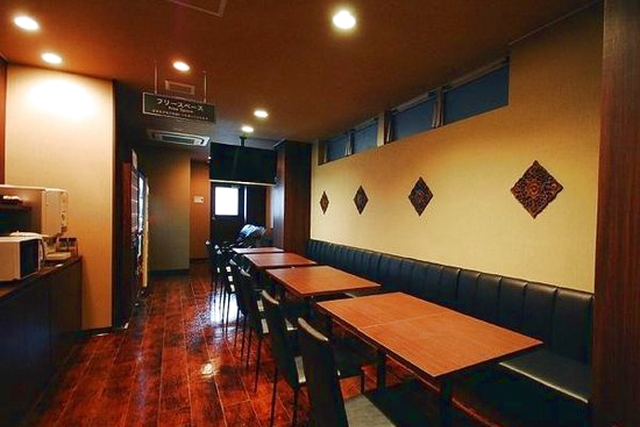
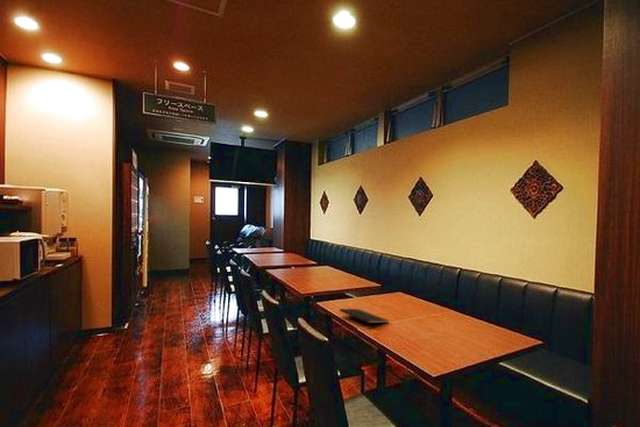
+ notepad [339,308,390,330]
